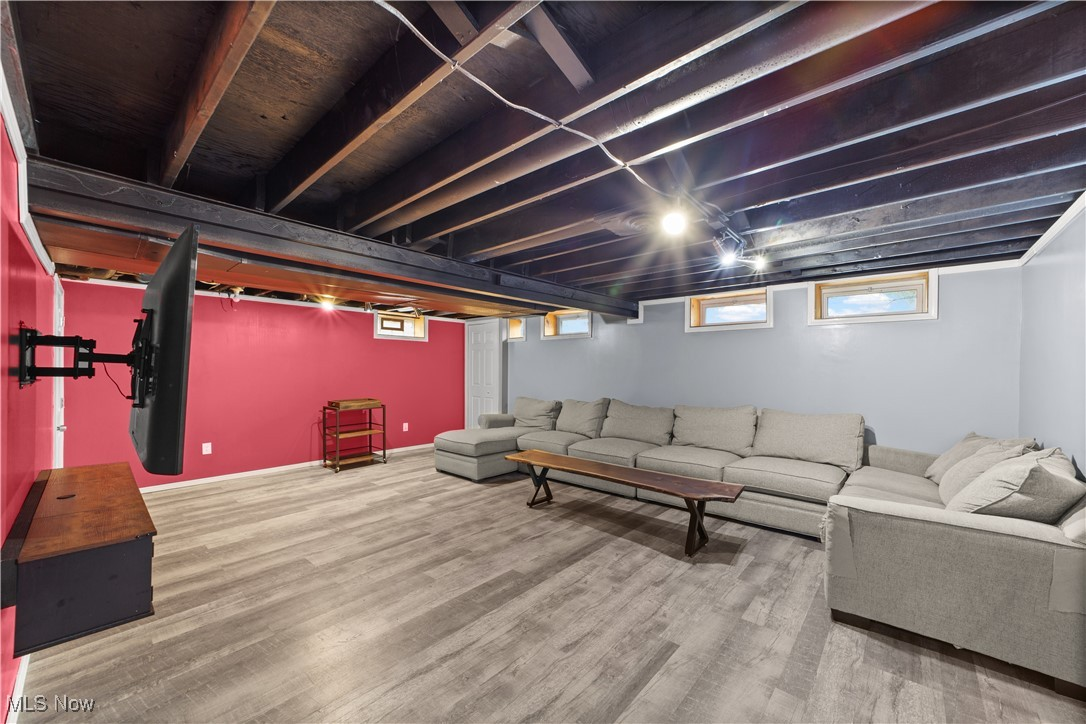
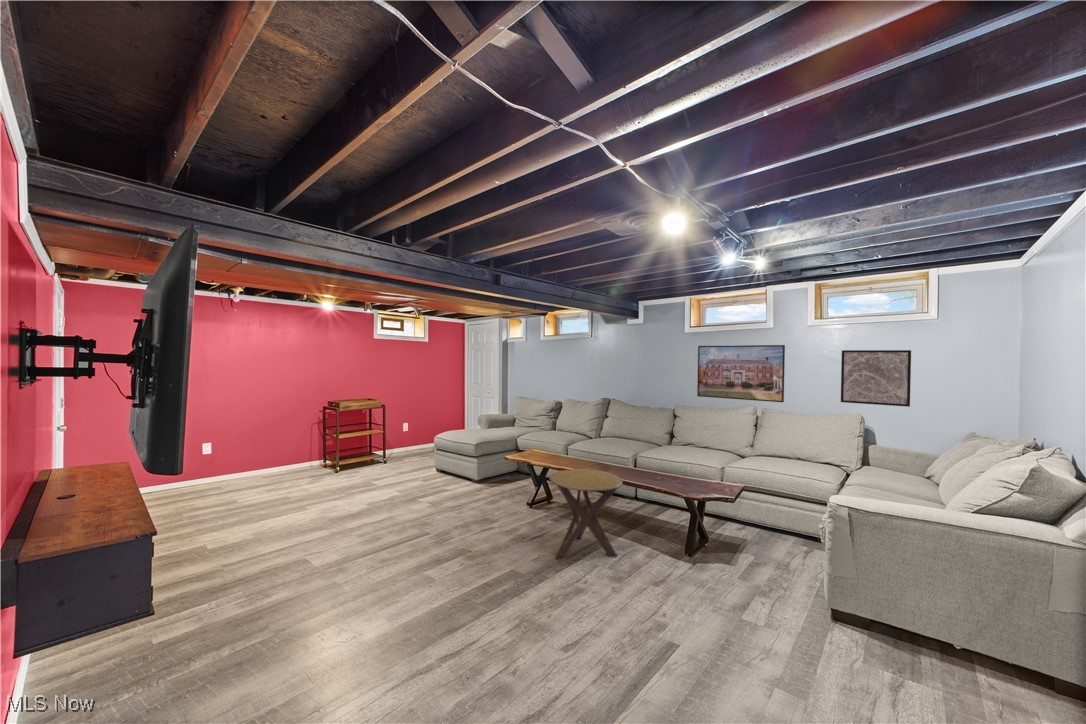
+ side table [548,468,624,561]
+ wall art [840,349,912,408]
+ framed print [696,344,786,403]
